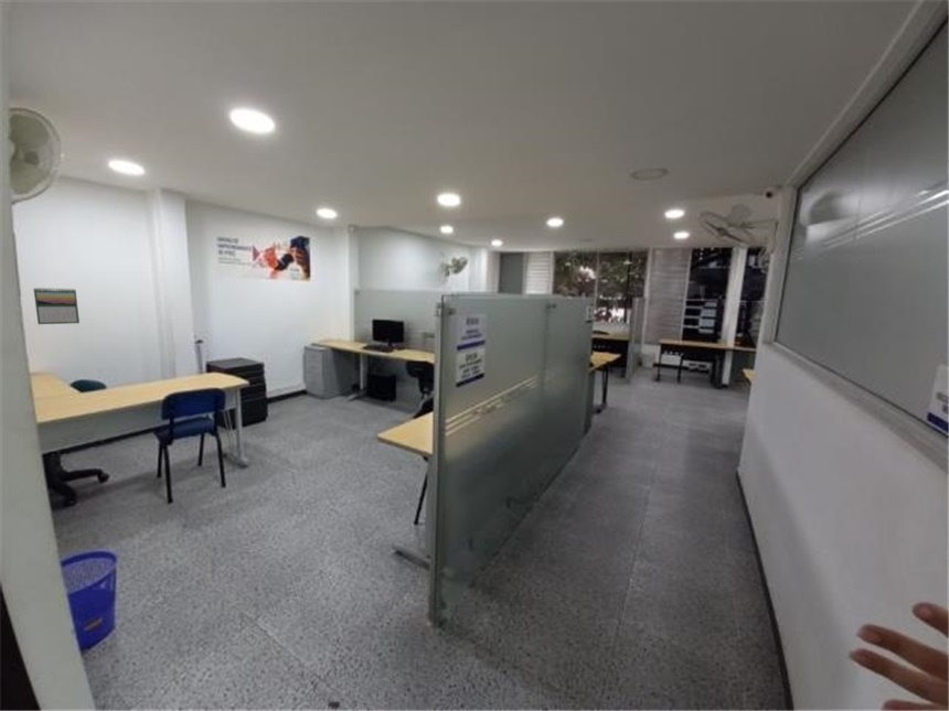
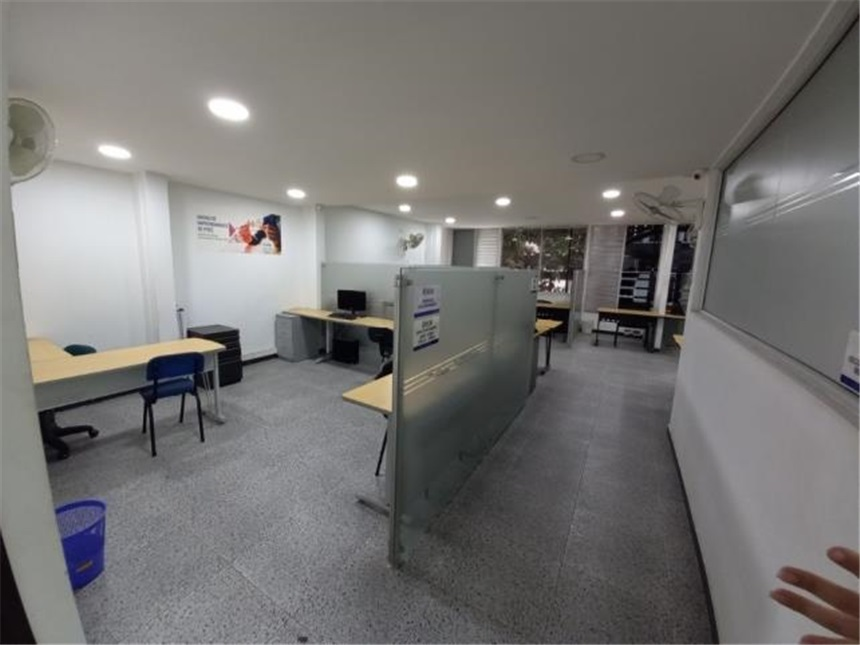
- calendar [32,287,81,325]
